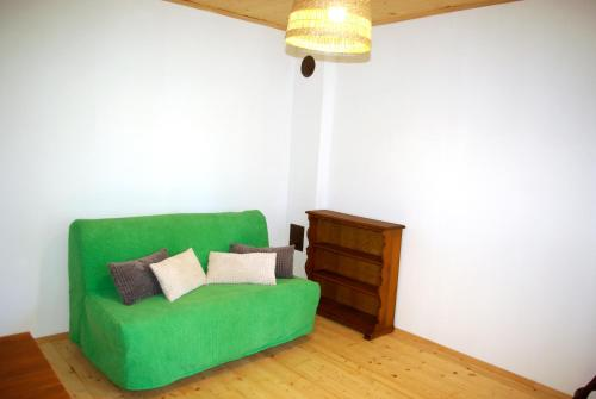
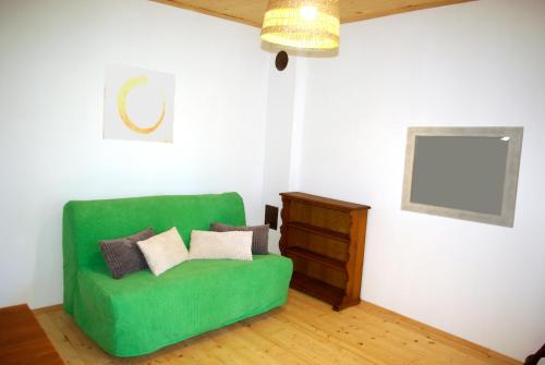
+ home mirror [399,125,525,229]
+ wall art [101,60,177,144]
